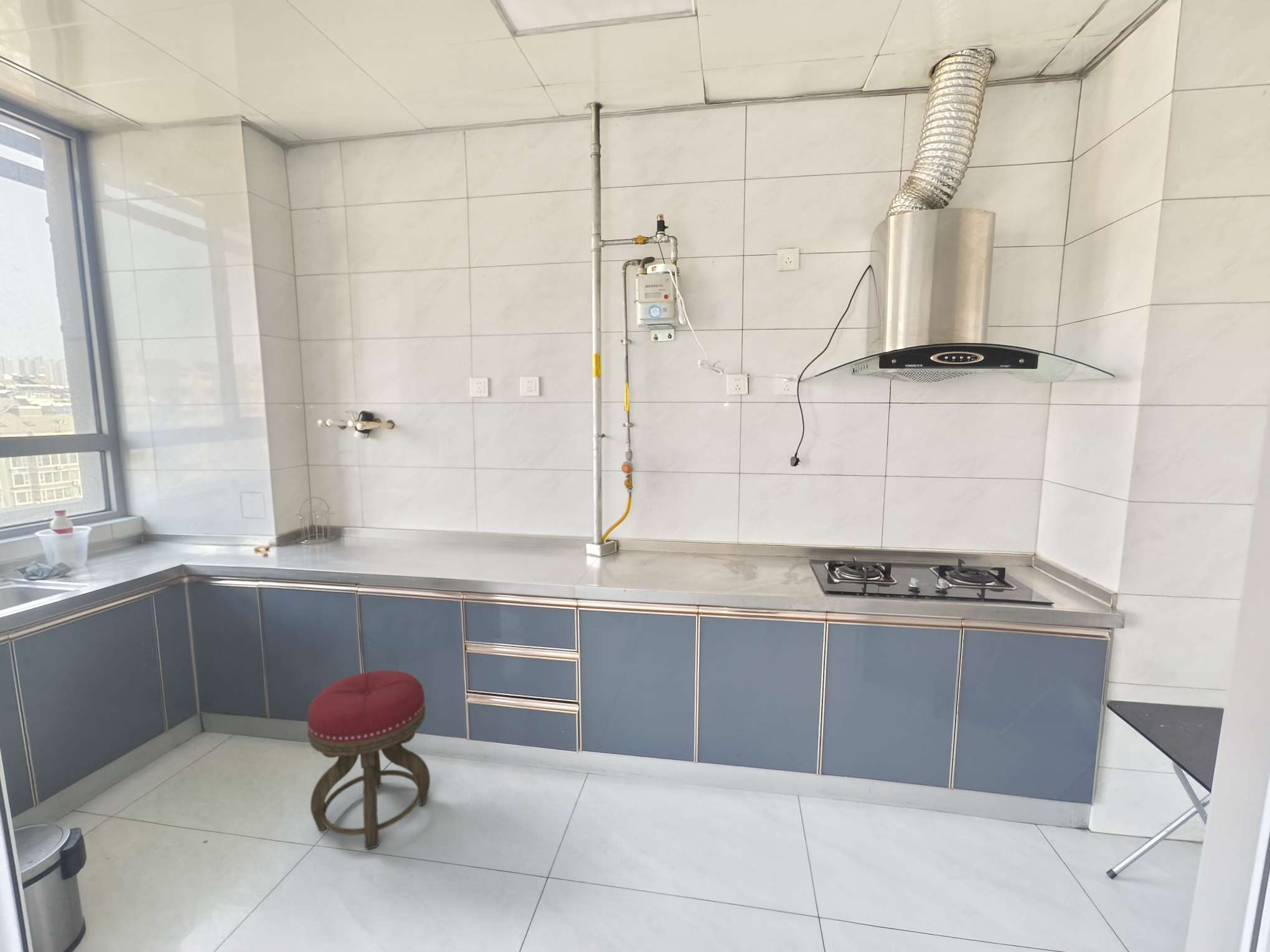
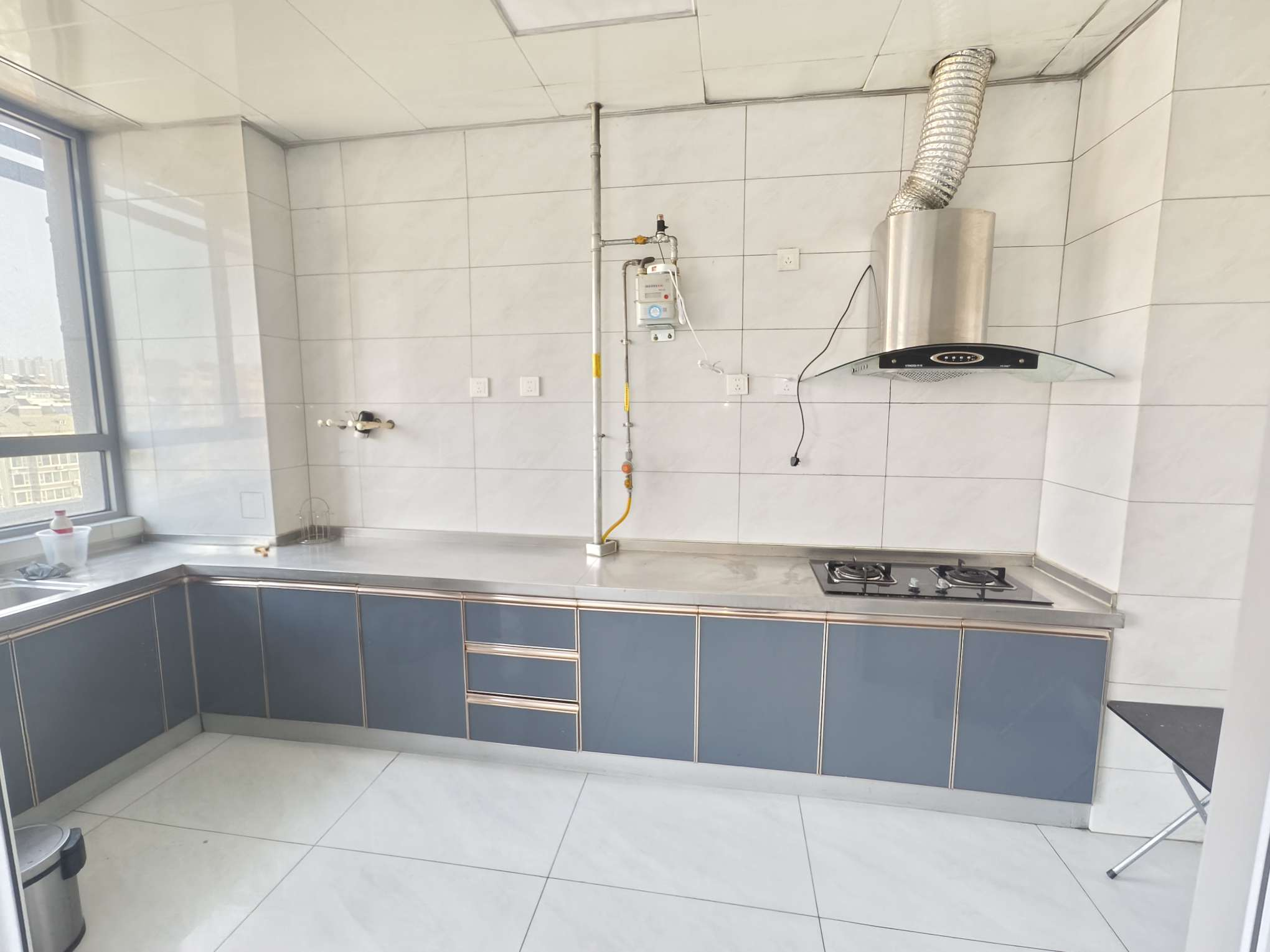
- stool [306,670,431,850]
